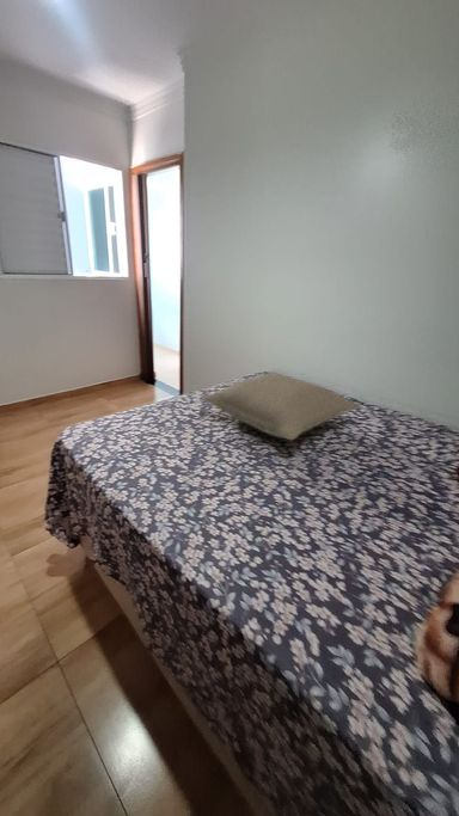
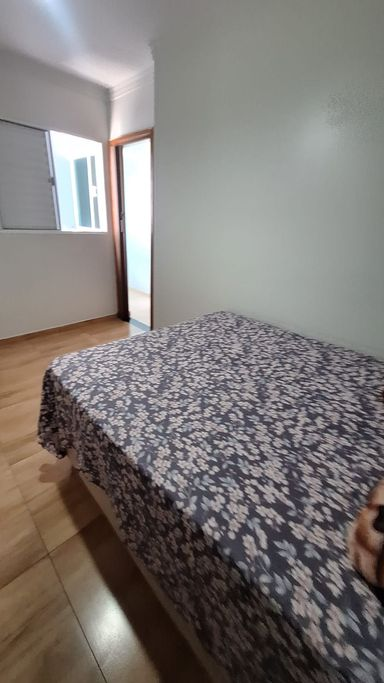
- pillow [200,372,361,441]
